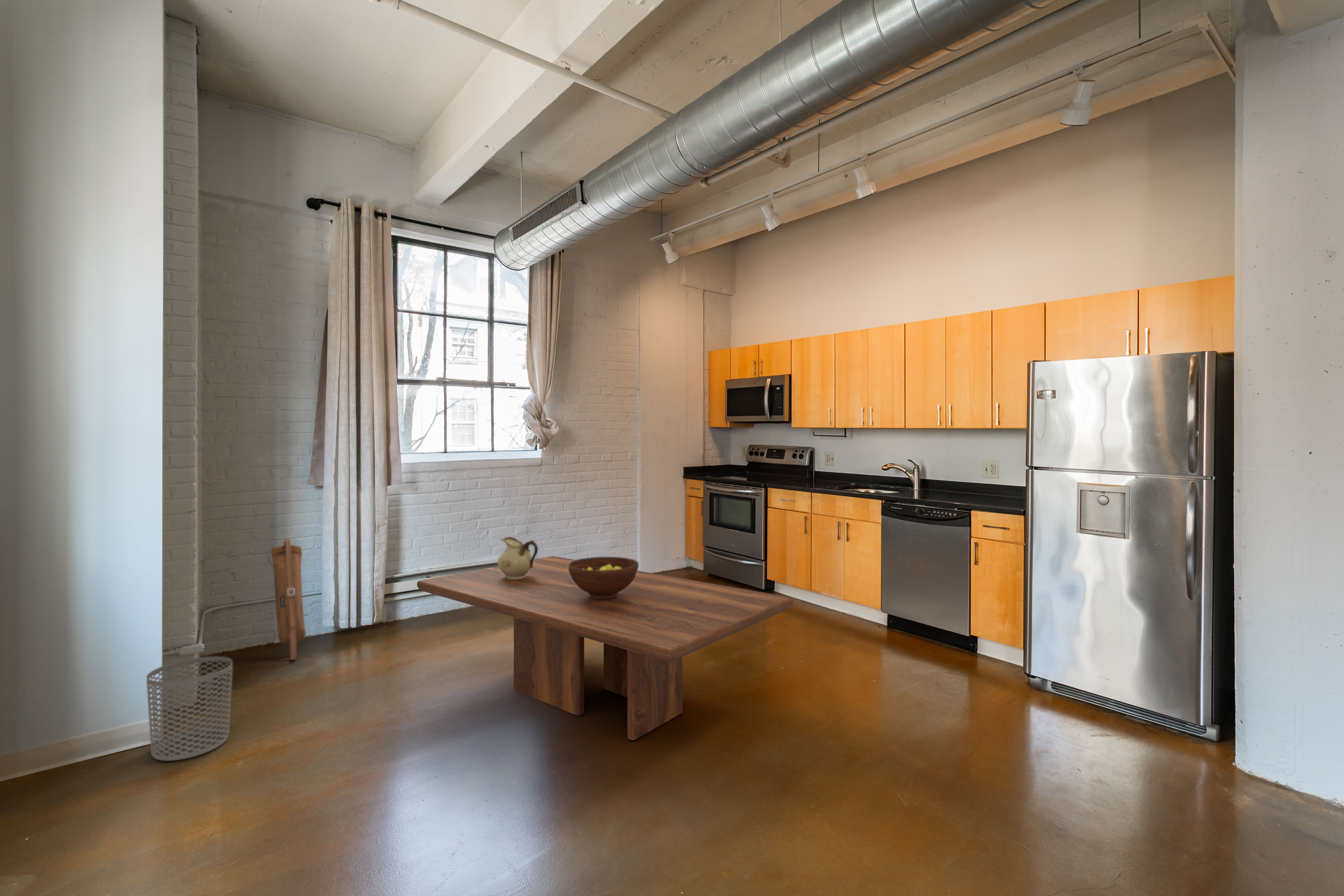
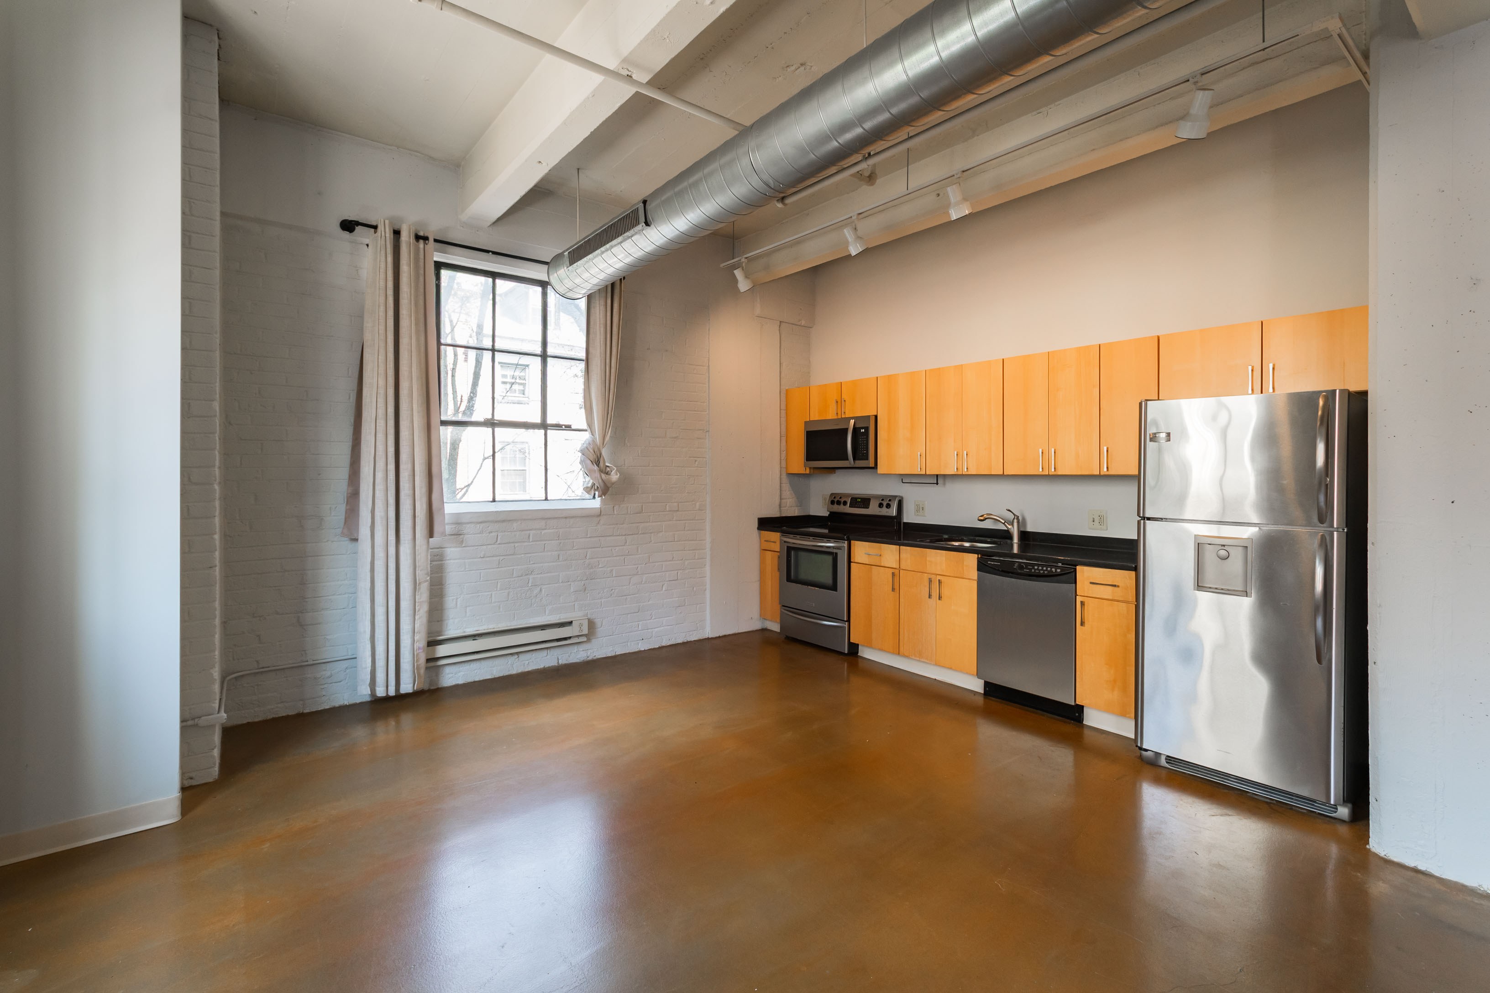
- fruit bowl [568,556,639,598]
- dining table [417,555,793,741]
- waste bin [146,656,233,761]
- pitcher [497,537,539,579]
- bag [271,539,306,661]
